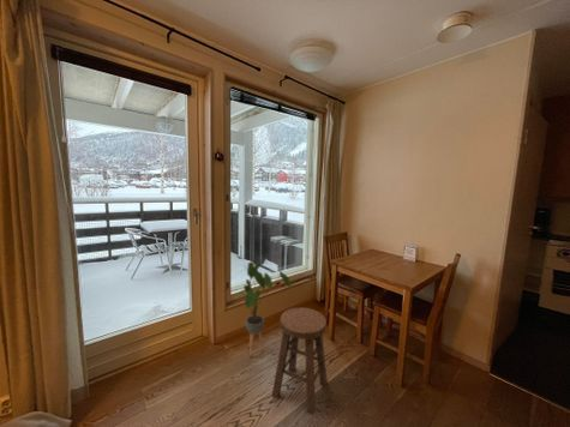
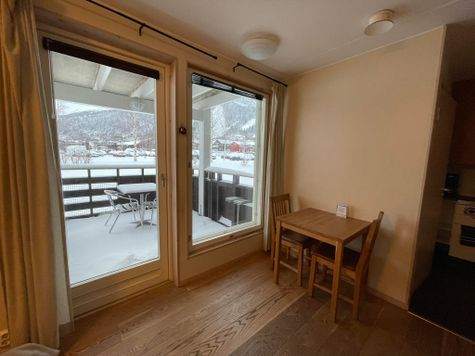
- house plant [232,260,293,359]
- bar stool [271,307,329,416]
